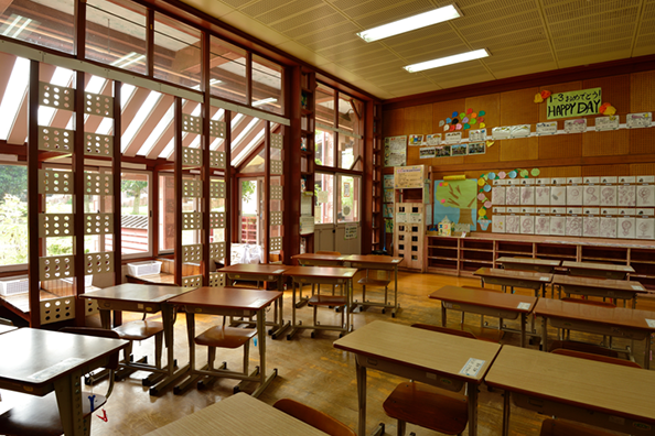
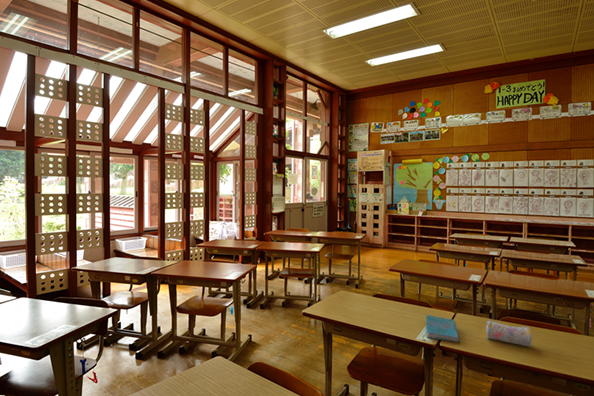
+ pencil case [485,320,533,348]
+ cover [425,314,461,343]
